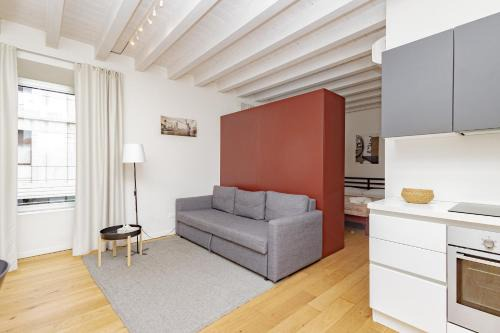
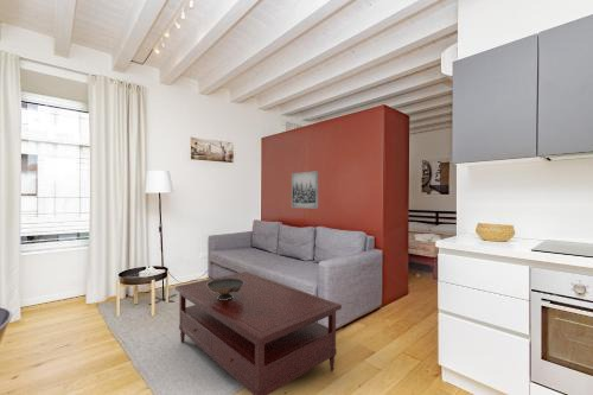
+ decorative bowl [206,278,244,300]
+ wall art [291,170,319,210]
+ coffee table [174,270,343,395]
